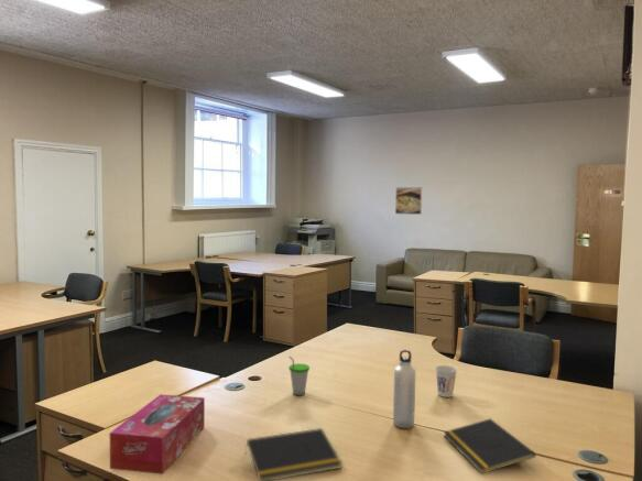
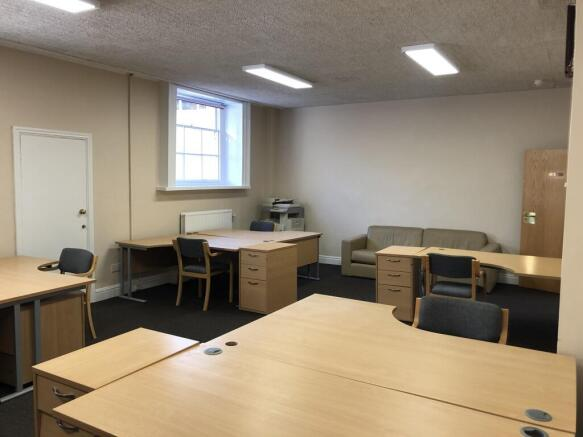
- cup [435,364,458,398]
- cup [287,356,311,396]
- tissue box [109,393,206,475]
- notepad [443,417,536,475]
- notepad [243,427,344,481]
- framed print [394,186,423,216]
- water bottle [392,349,416,429]
